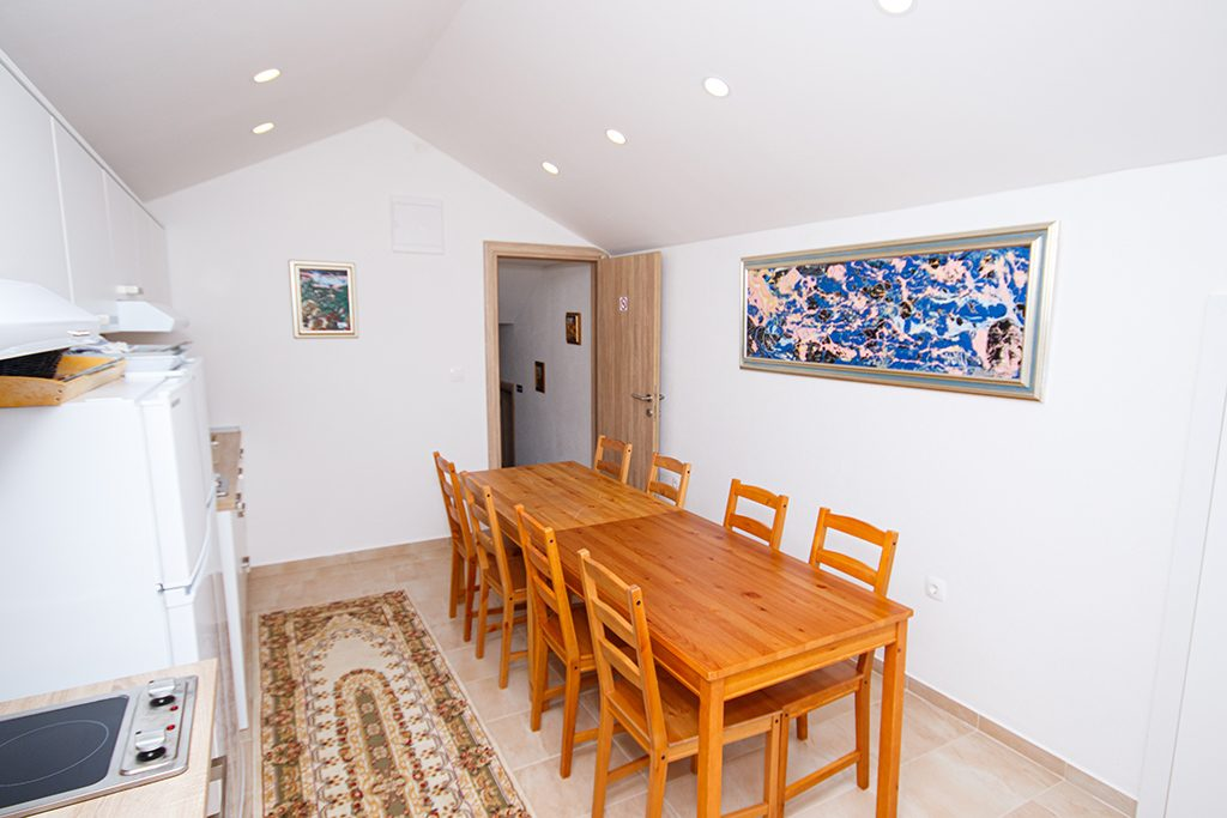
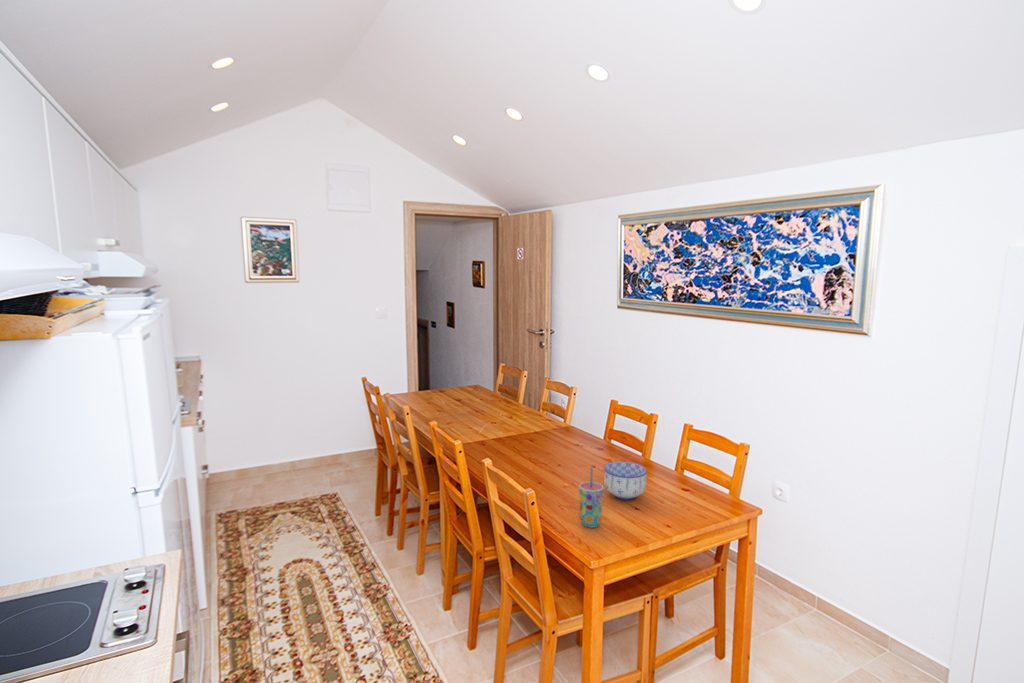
+ cup [578,466,605,529]
+ bowl [603,461,648,501]
